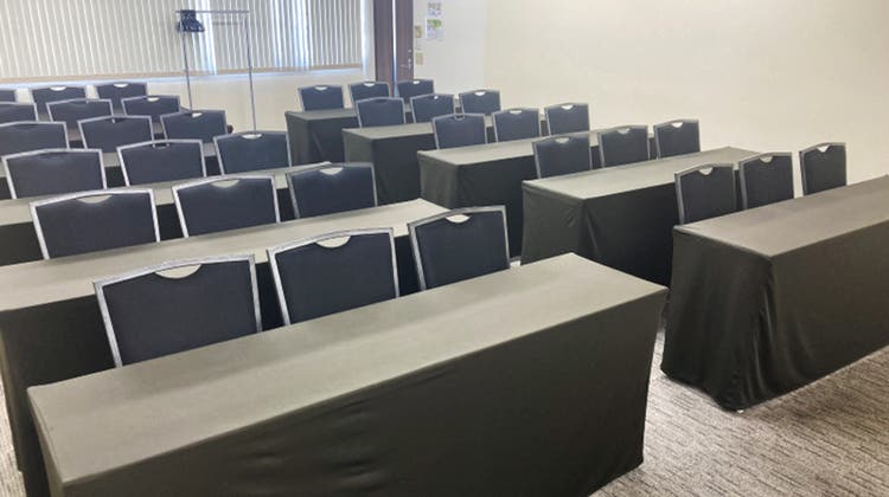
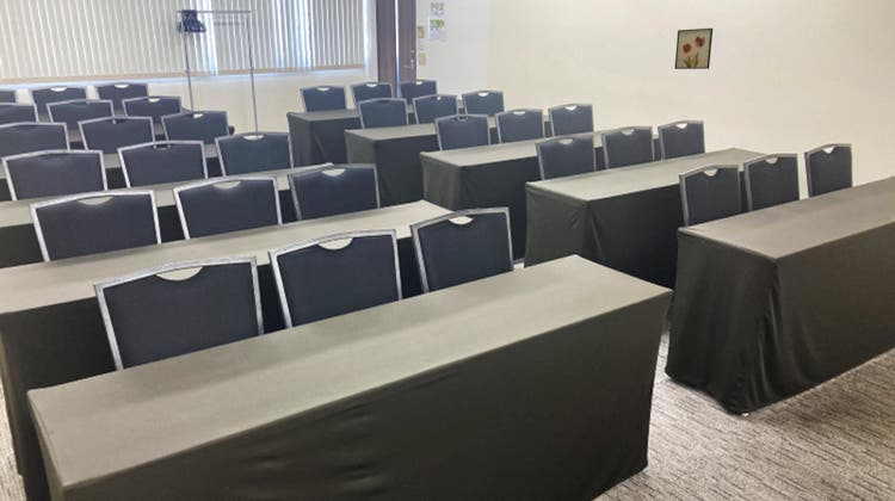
+ wall art [674,27,714,70]
